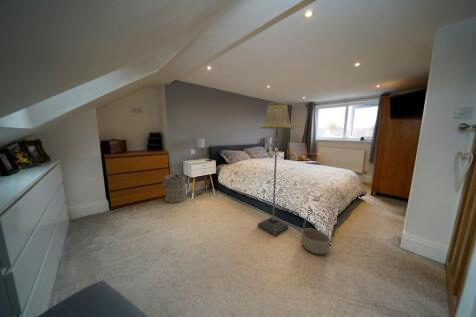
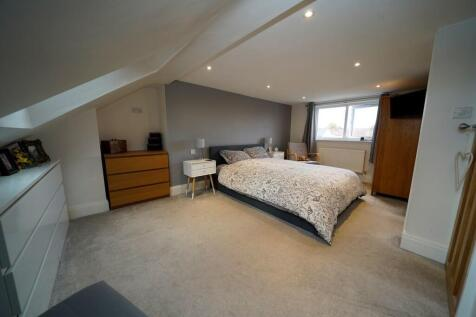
- floor lamp [257,102,295,237]
- basket [300,212,332,255]
- laundry hamper [161,172,187,204]
